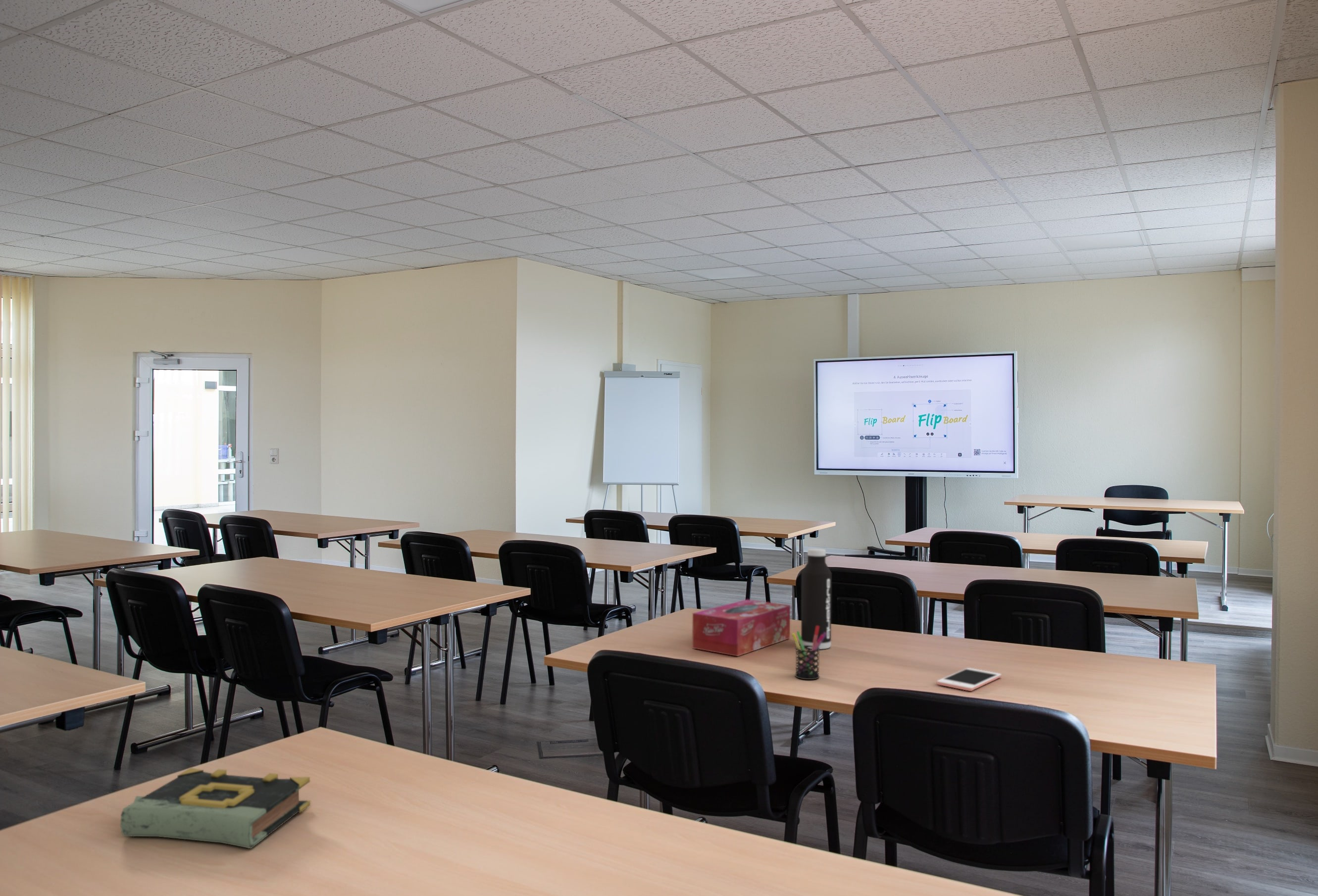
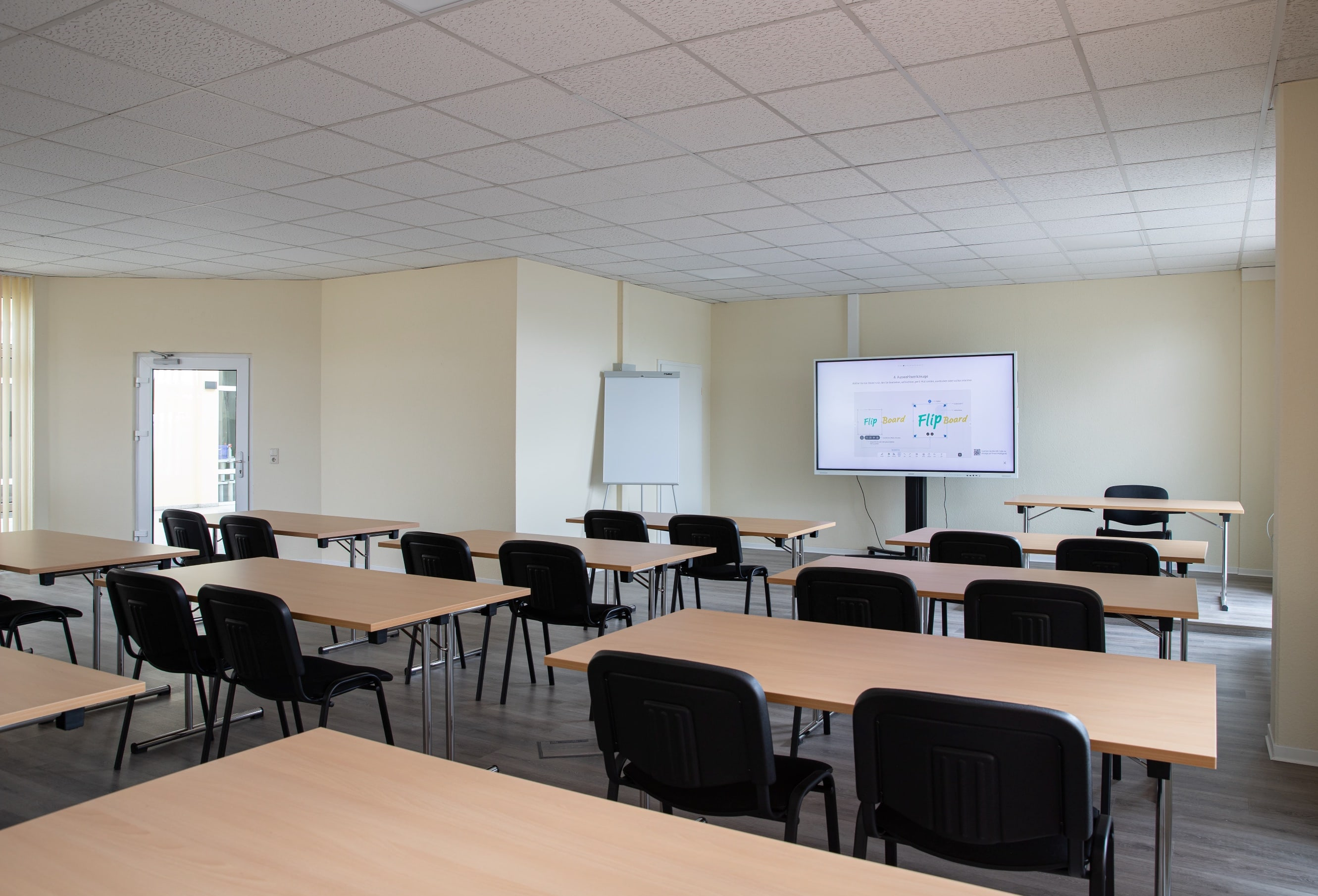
- pen holder [791,626,826,680]
- book [120,767,311,849]
- water bottle [801,548,832,650]
- cell phone [937,667,1002,692]
- tissue box [692,599,791,657]
